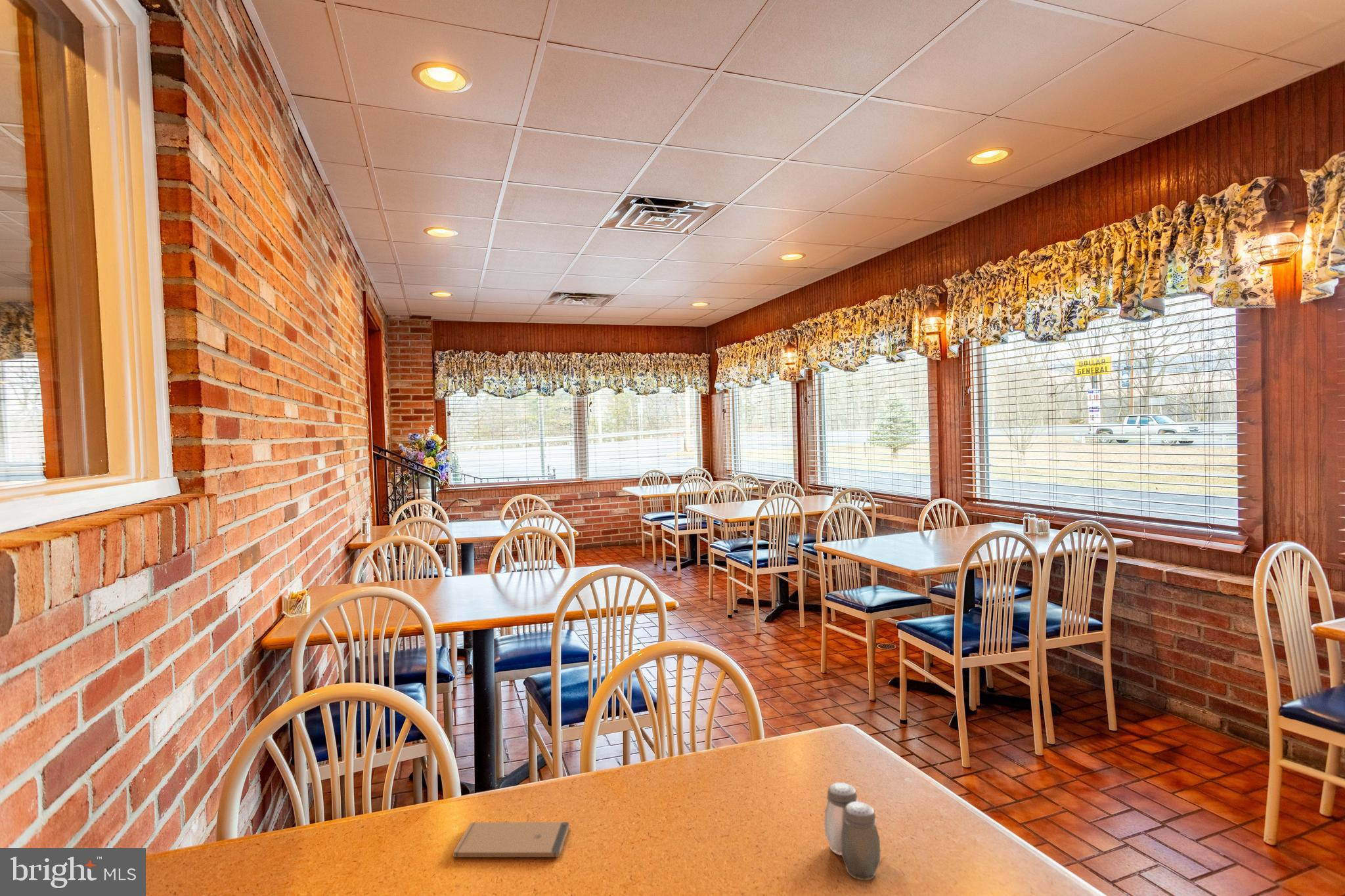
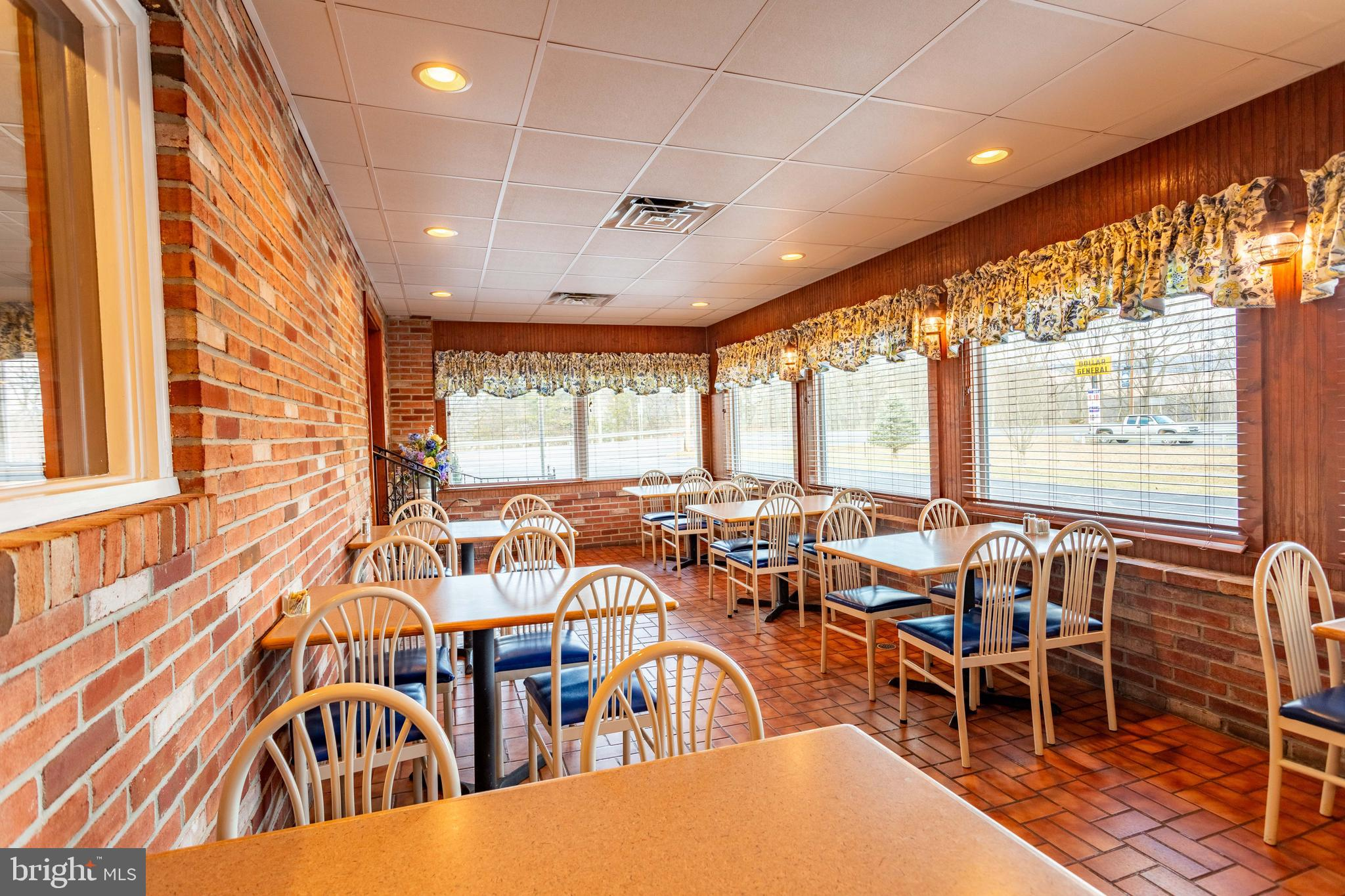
- salt and pepper shaker [824,782,881,881]
- smartphone [452,821,571,858]
